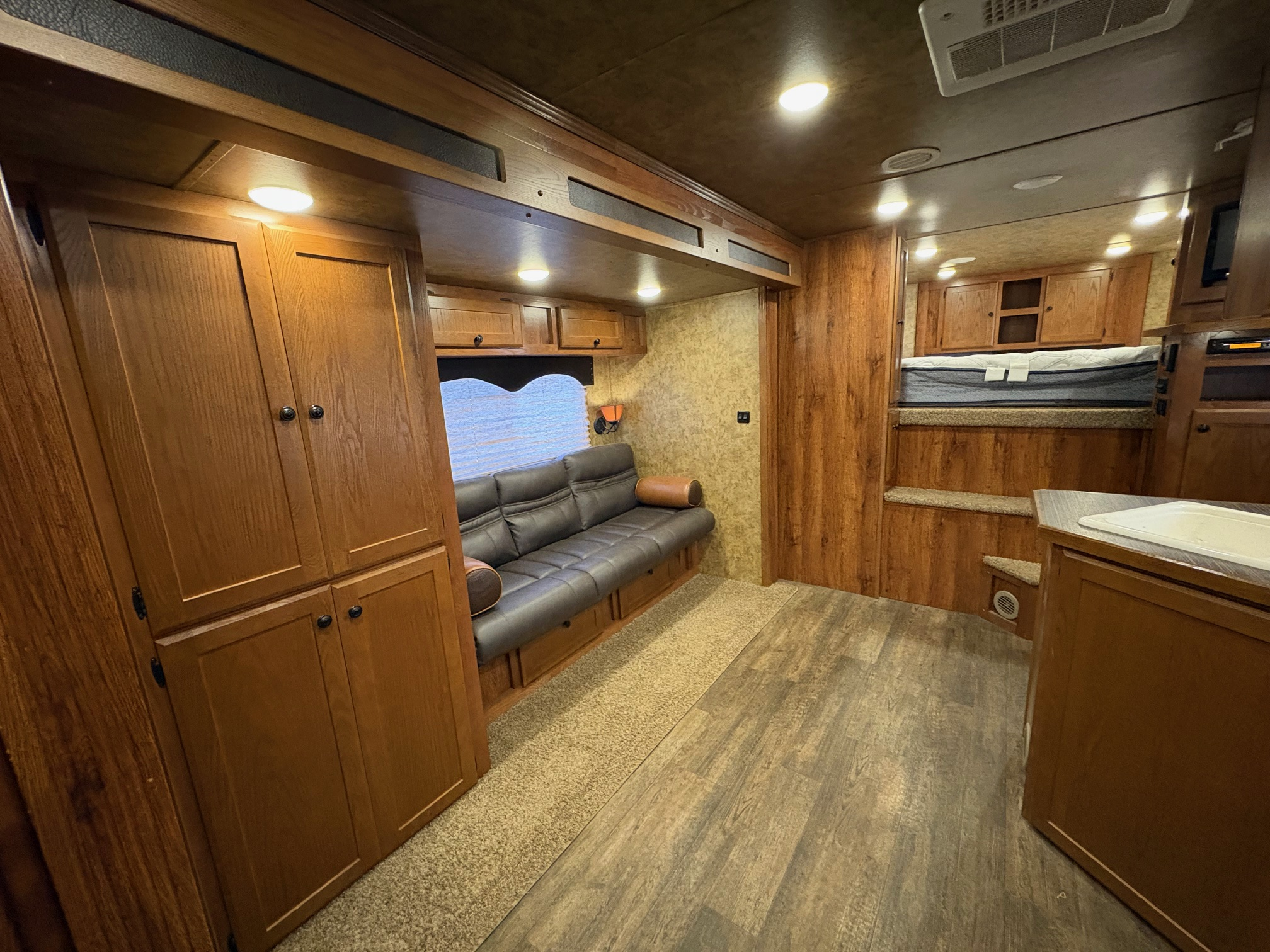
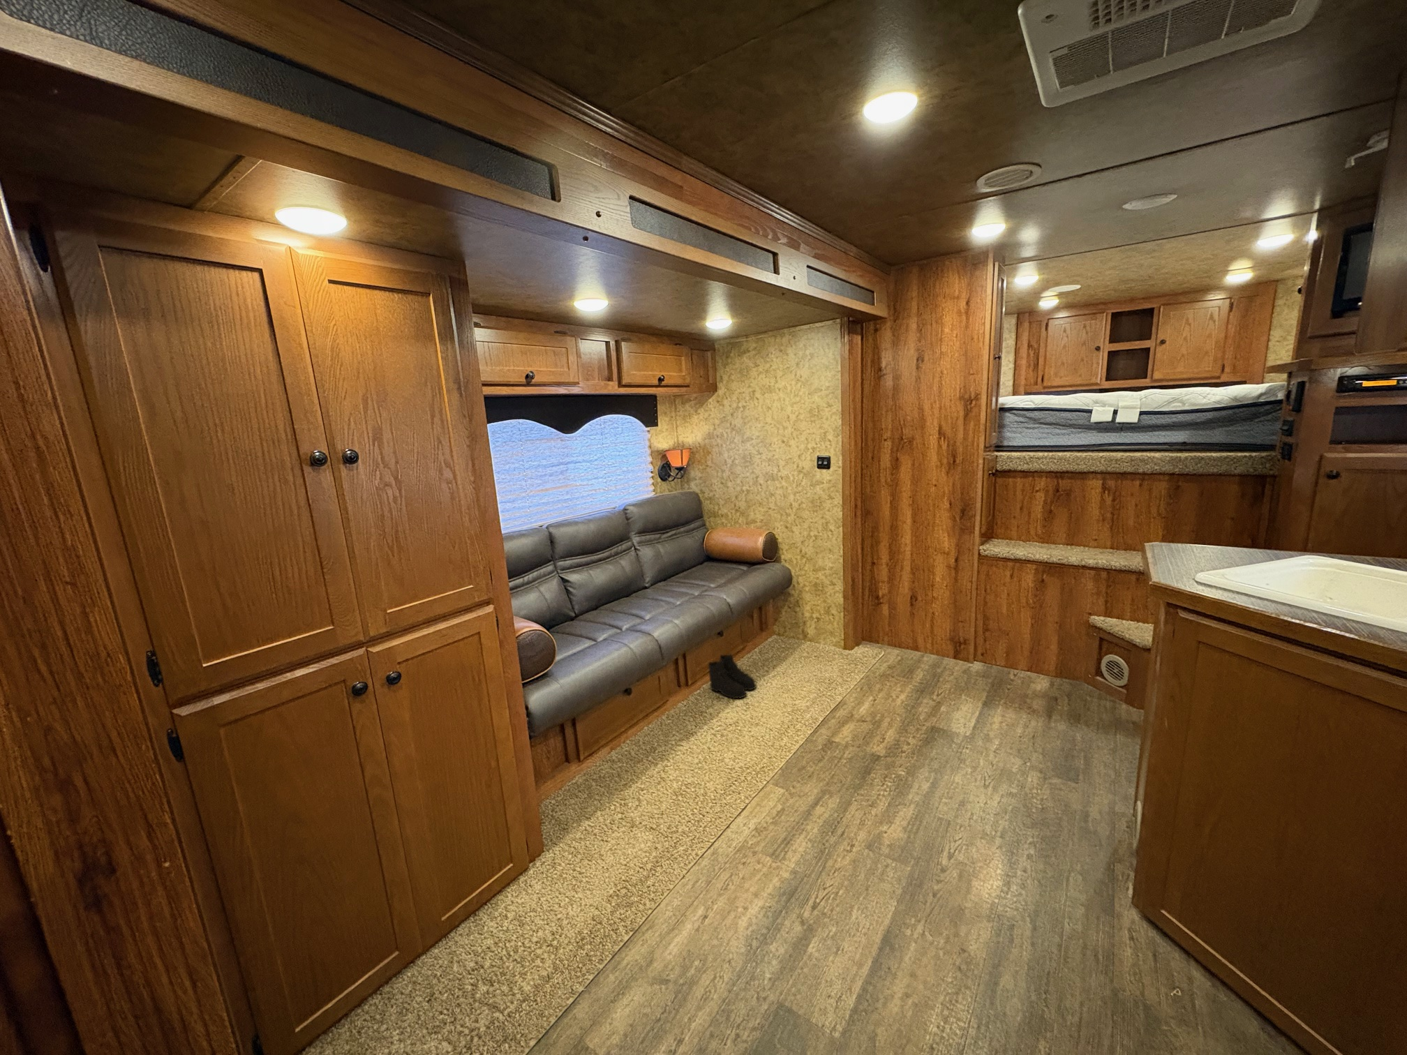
+ boots [707,653,758,700]
